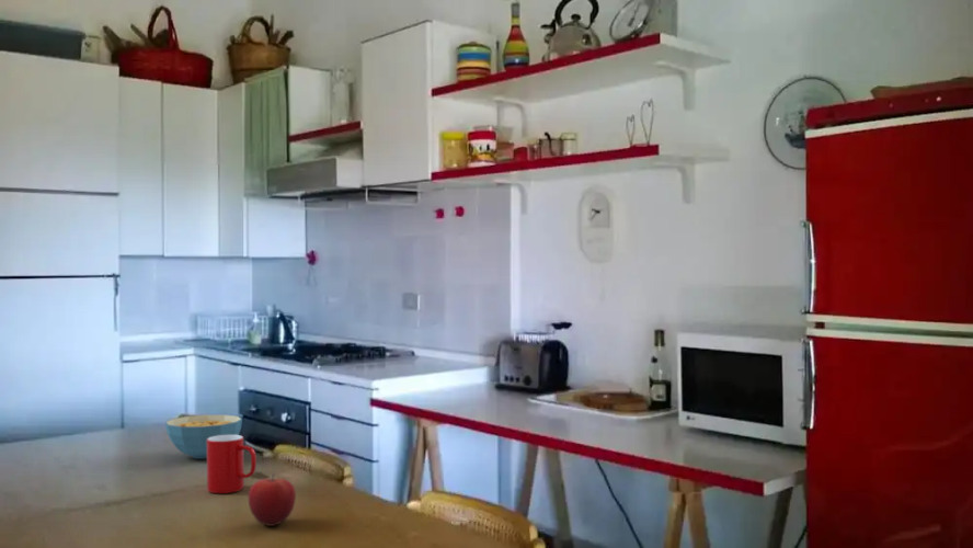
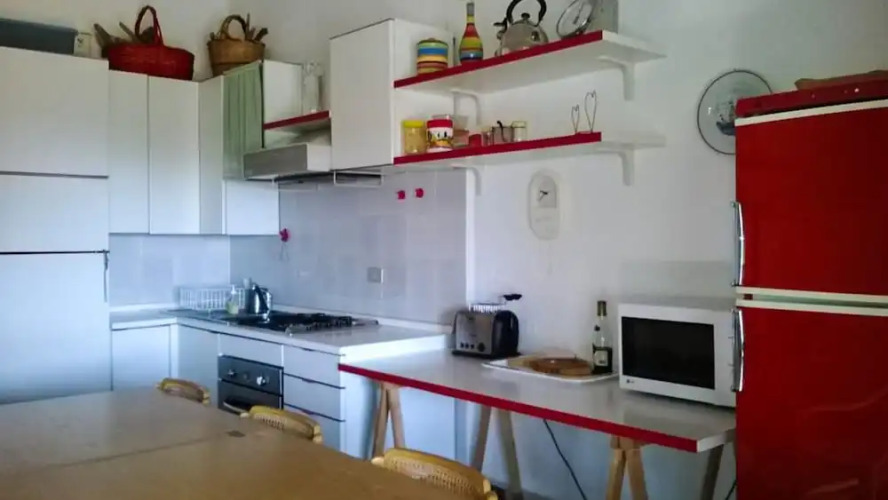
- cup [206,434,257,494]
- cereal bowl [164,414,243,459]
- fruit [248,471,297,527]
